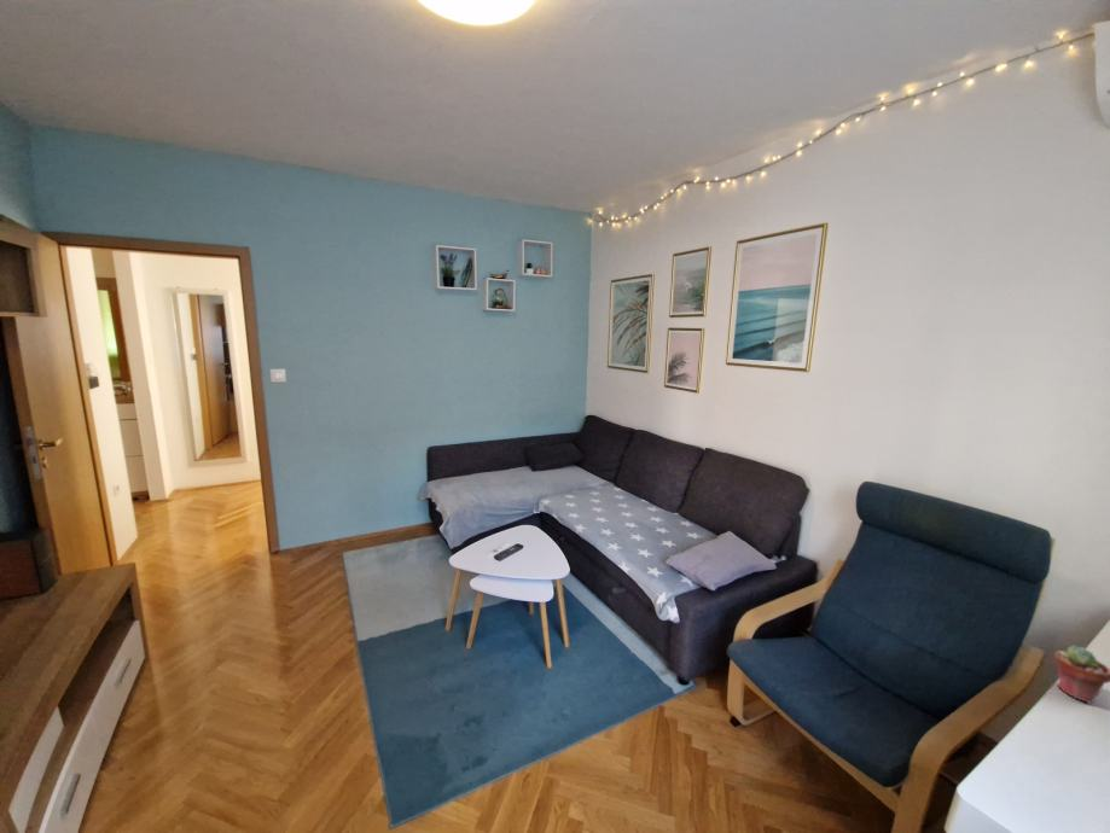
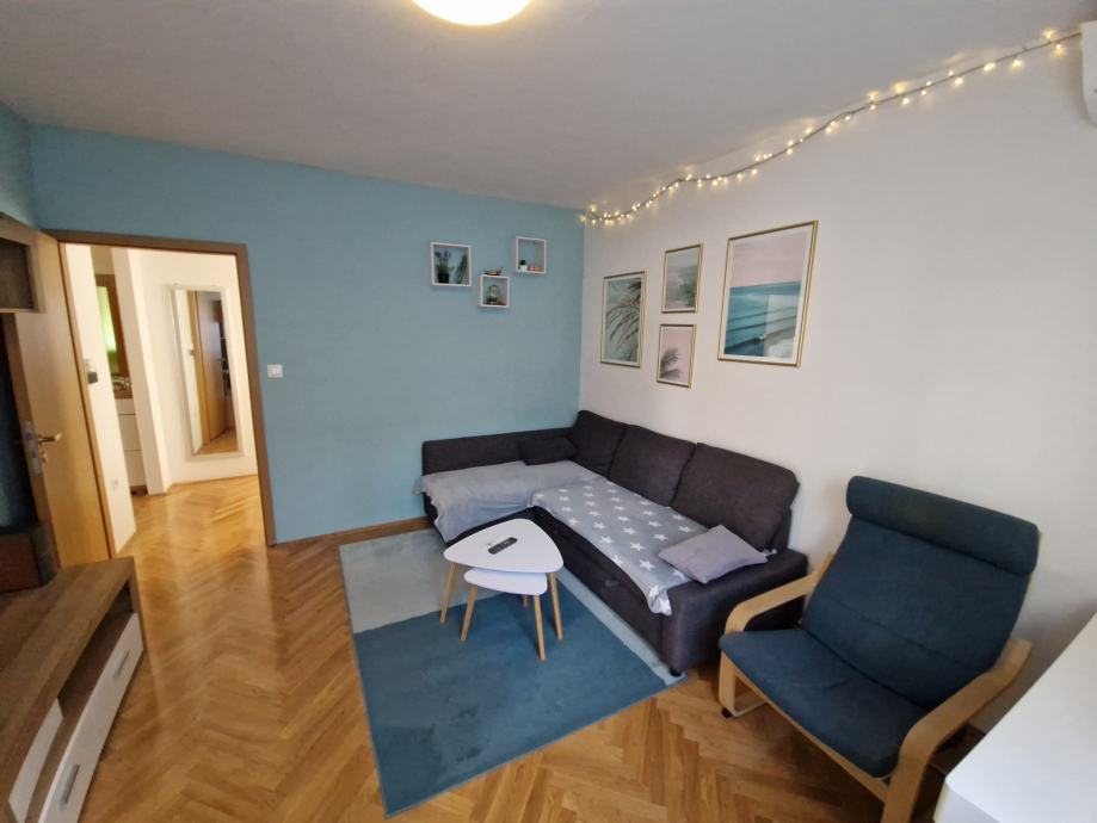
- potted succulent [1053,645,1110,705]
